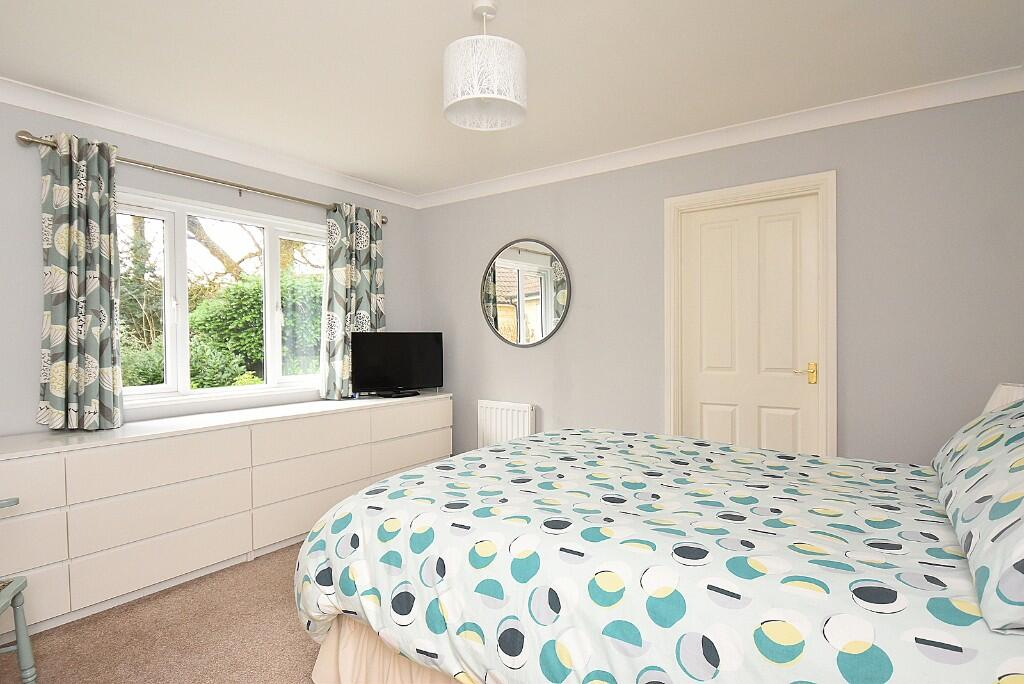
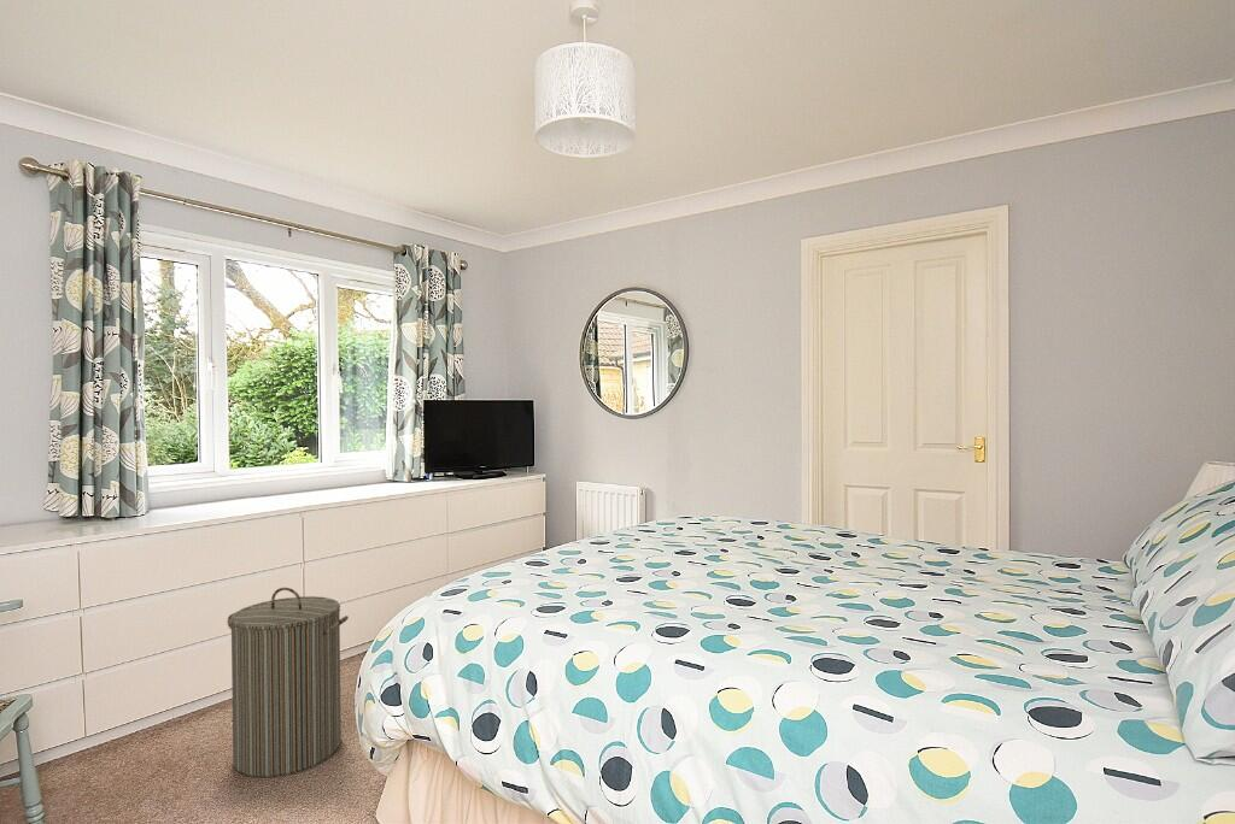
+ laundry hamper [227,587,350,778]
